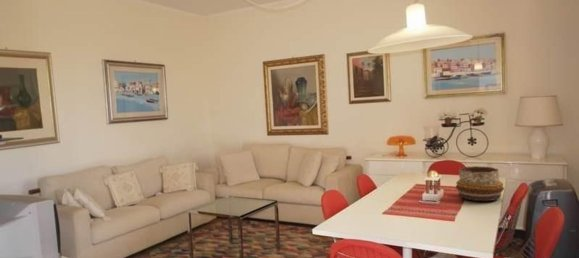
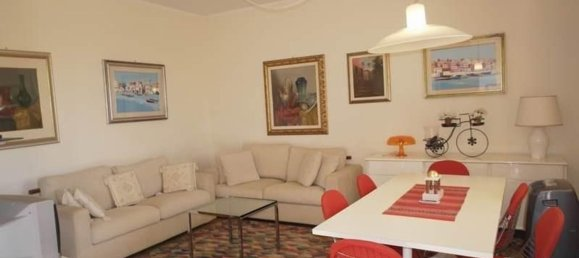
- decorative bowl [455,165,505,202]
